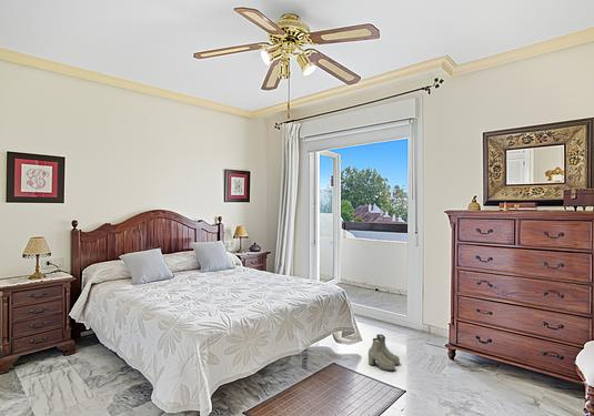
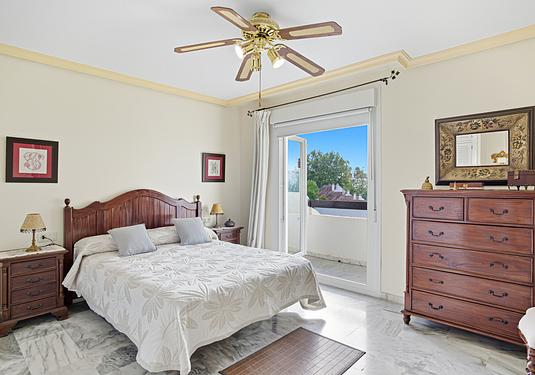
- boots [368,334,401,372]
